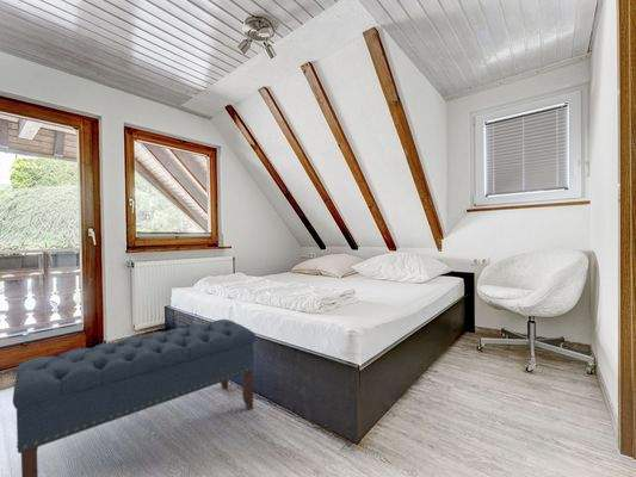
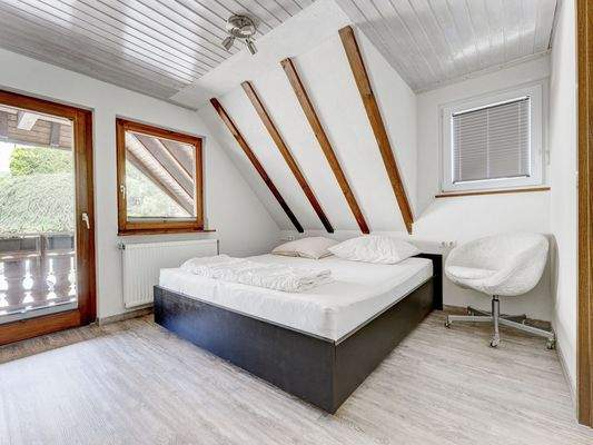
- bench [12,318,257,477]
